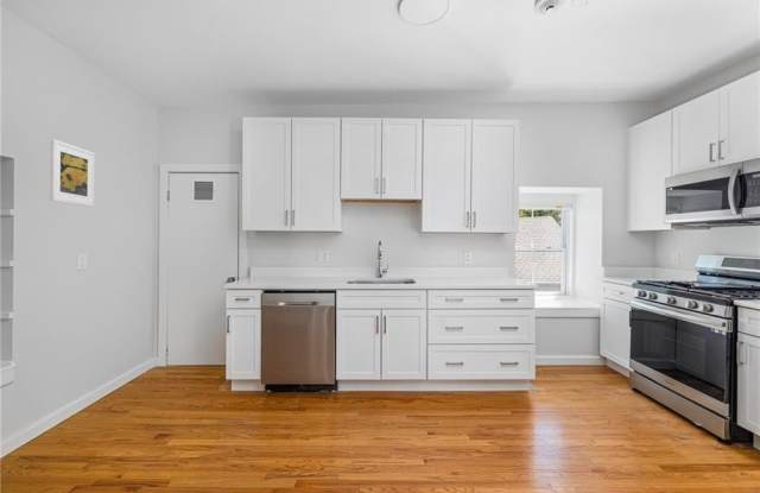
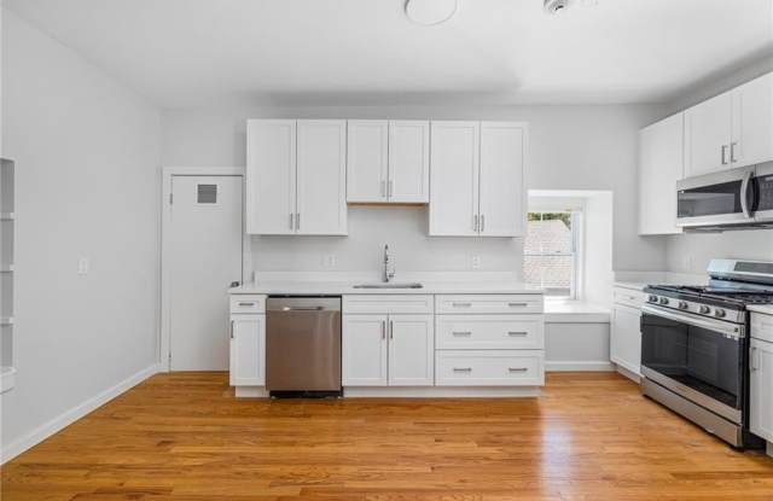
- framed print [49,138,96,208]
